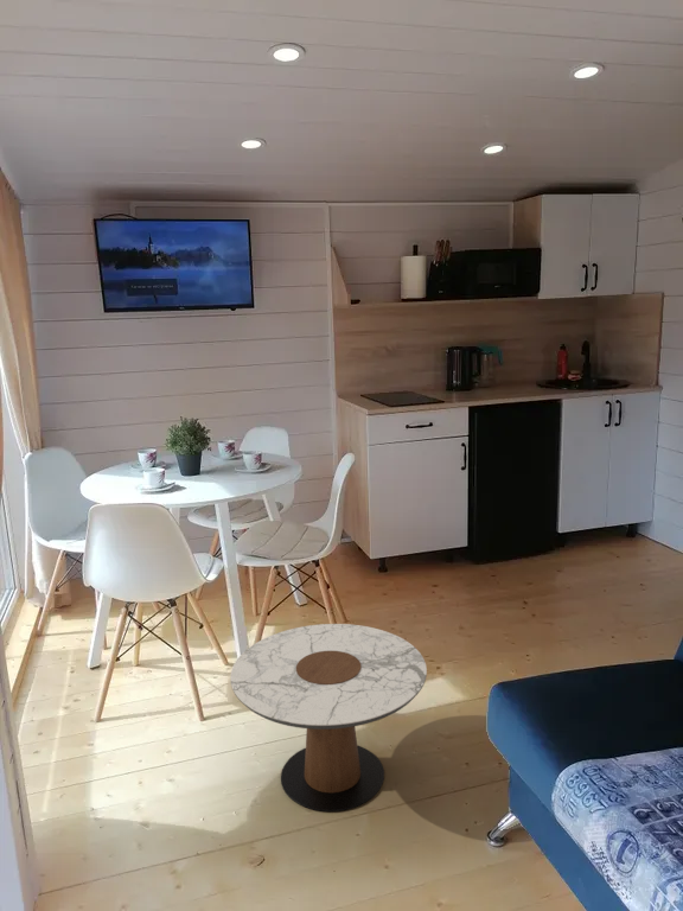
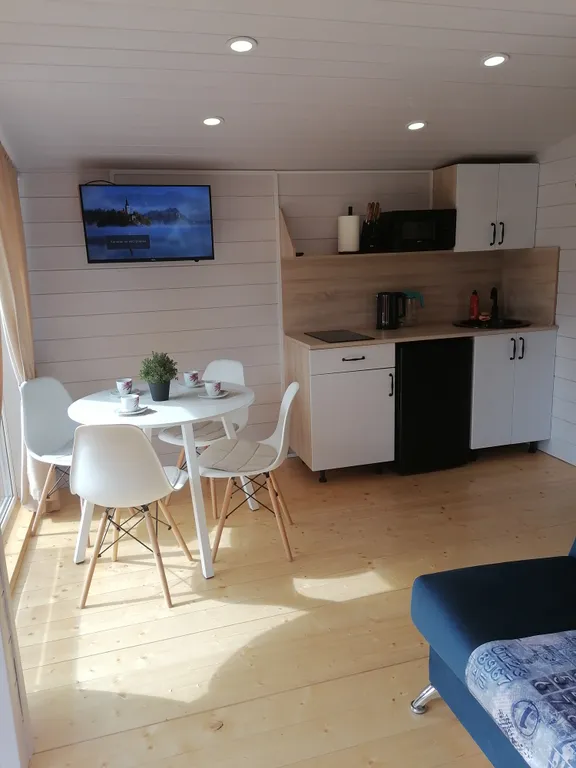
- side table [230,623,428,813]
